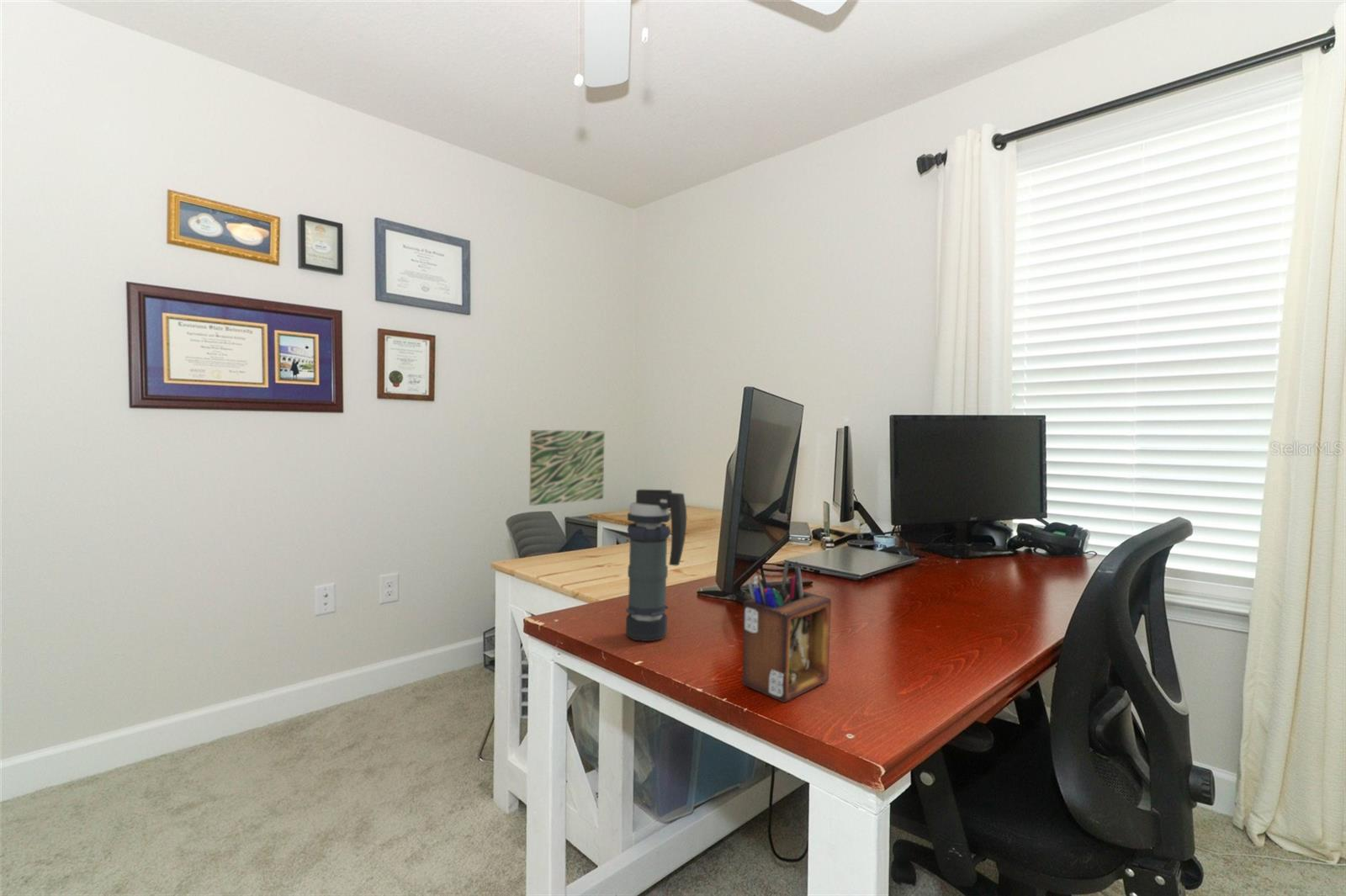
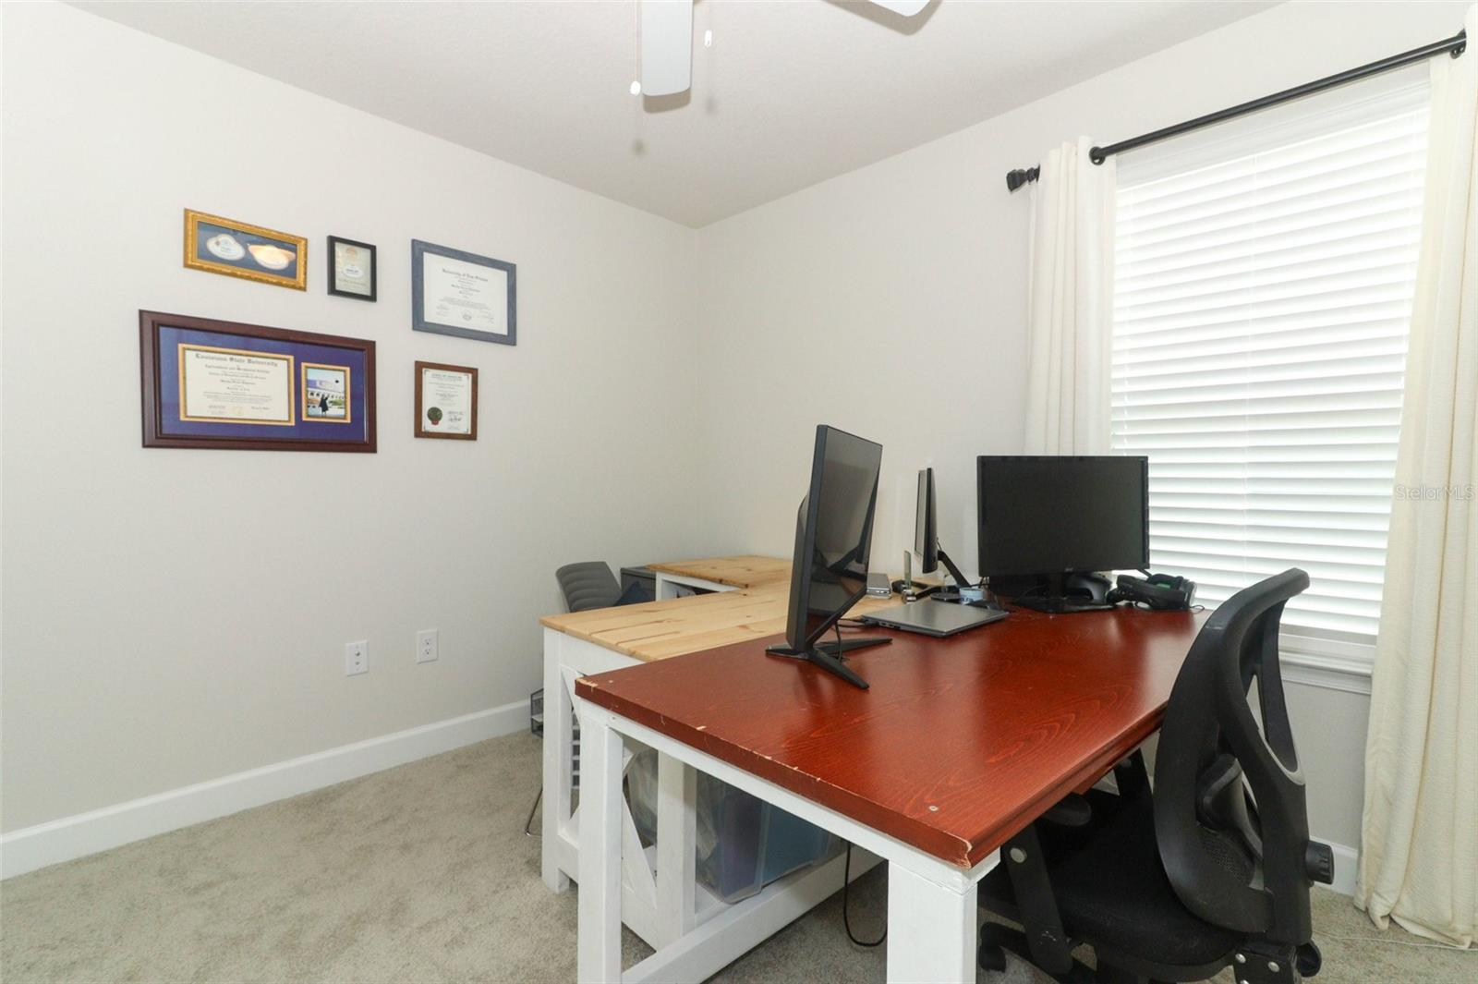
- desk organizer [741,559,832,703]
- wall art [528,429,606,506]
- smoke grenade [625,489,687,642]
